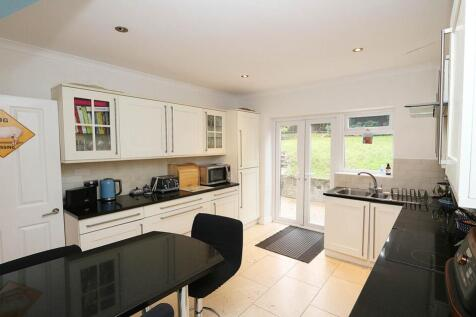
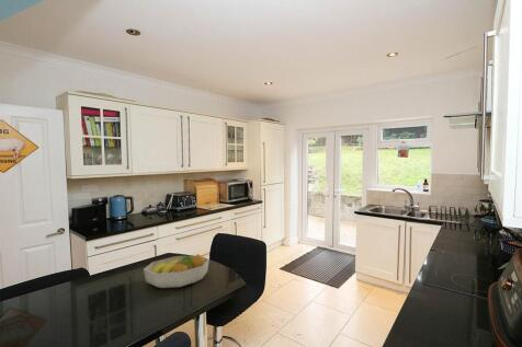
+ fruit bowl [143,253,211,289]
